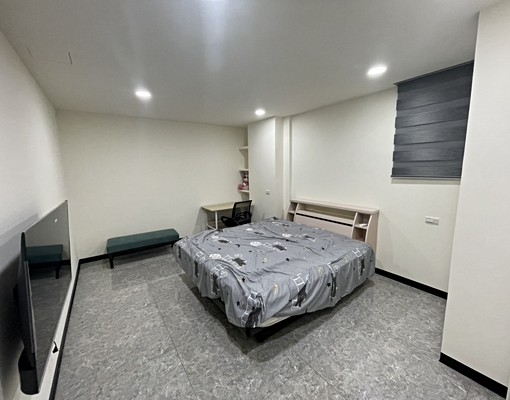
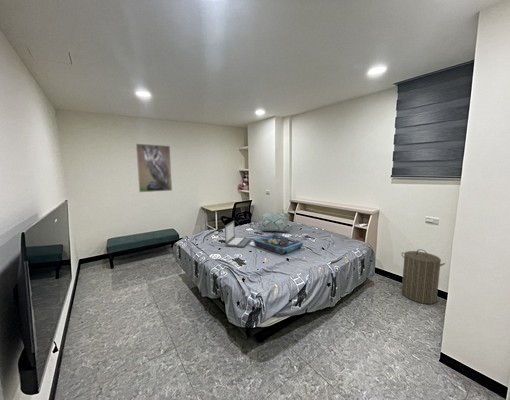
+ decorative pillow [256,212,292,233]
+ laundry hamper [400,248,446,305]
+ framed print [135,143,173,193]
+ laptop [224,220,252,248]
+ serving tray [252,233,304,256]
